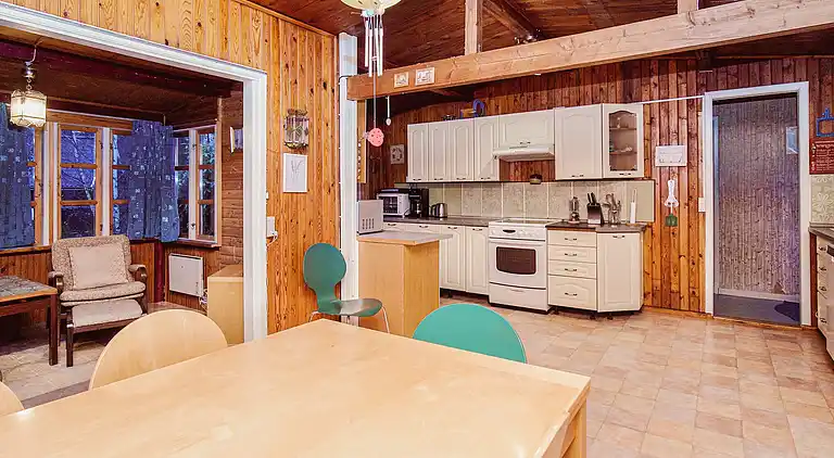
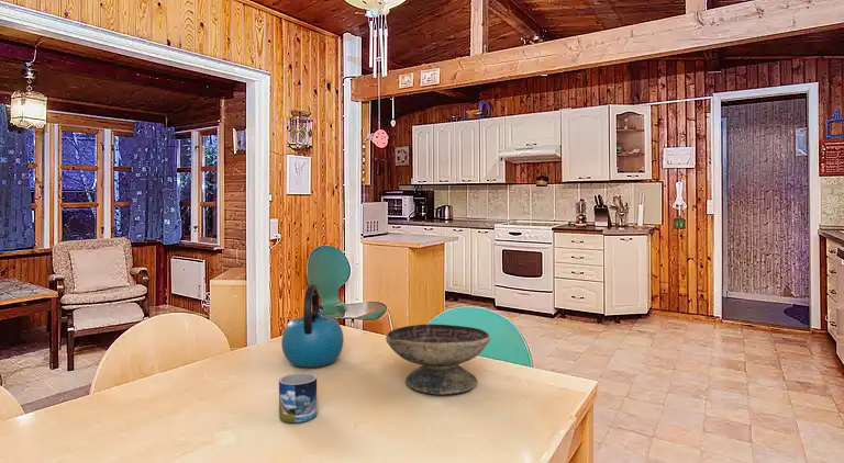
+ mug [278,372,319,424]
+ decorative bowl [385,324,491,396]
+ kettle [280,283,344,369]
